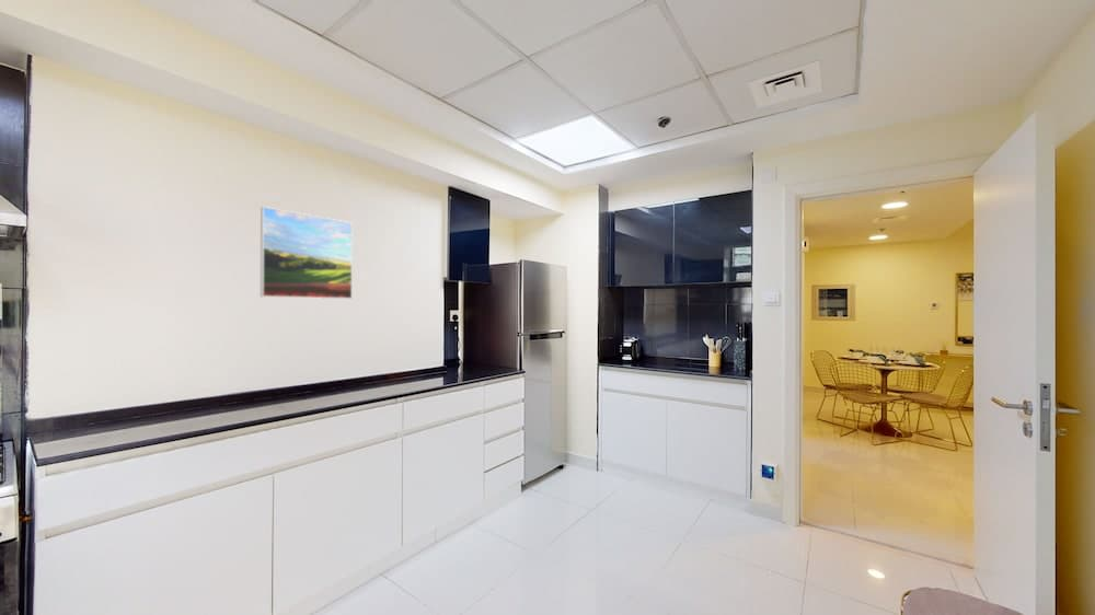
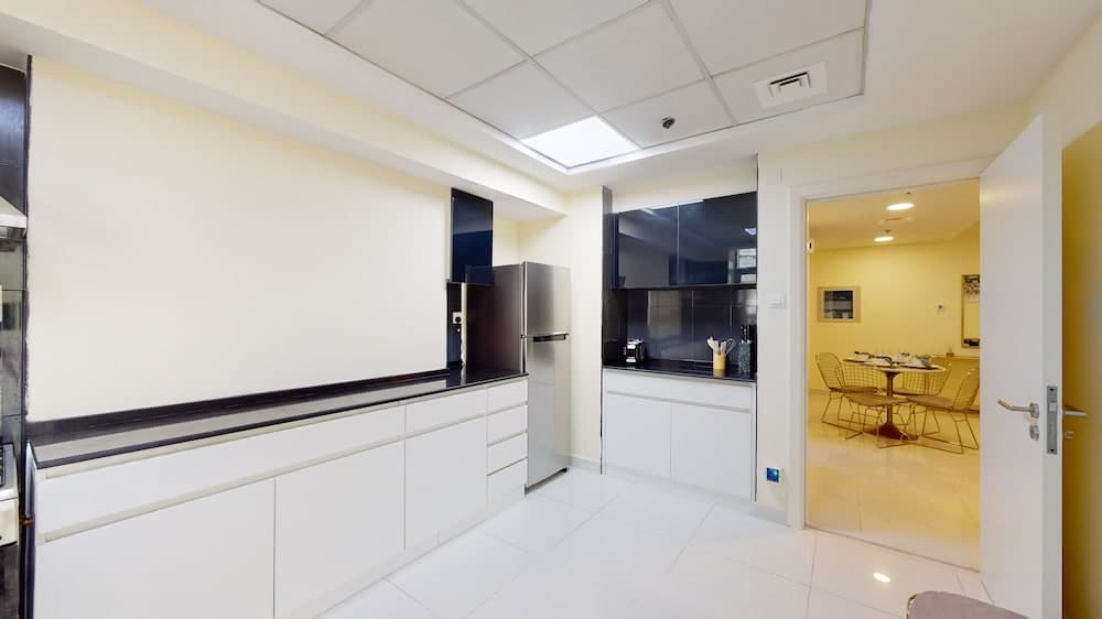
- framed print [260,206,354,300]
